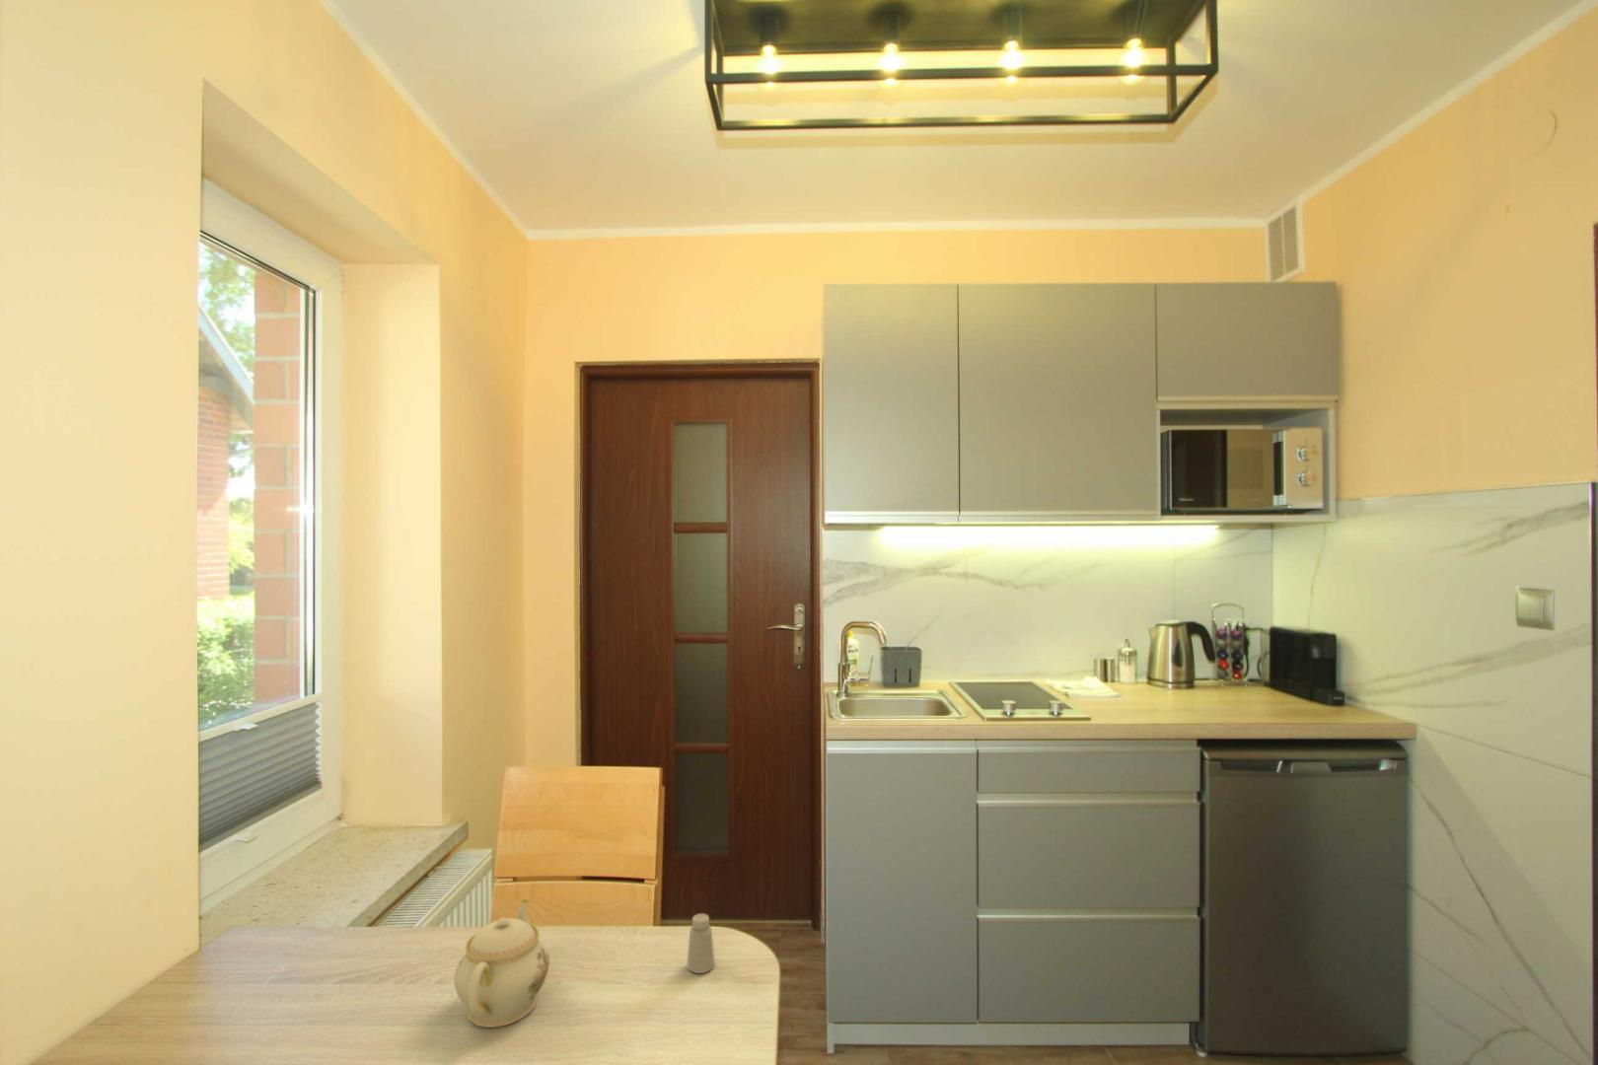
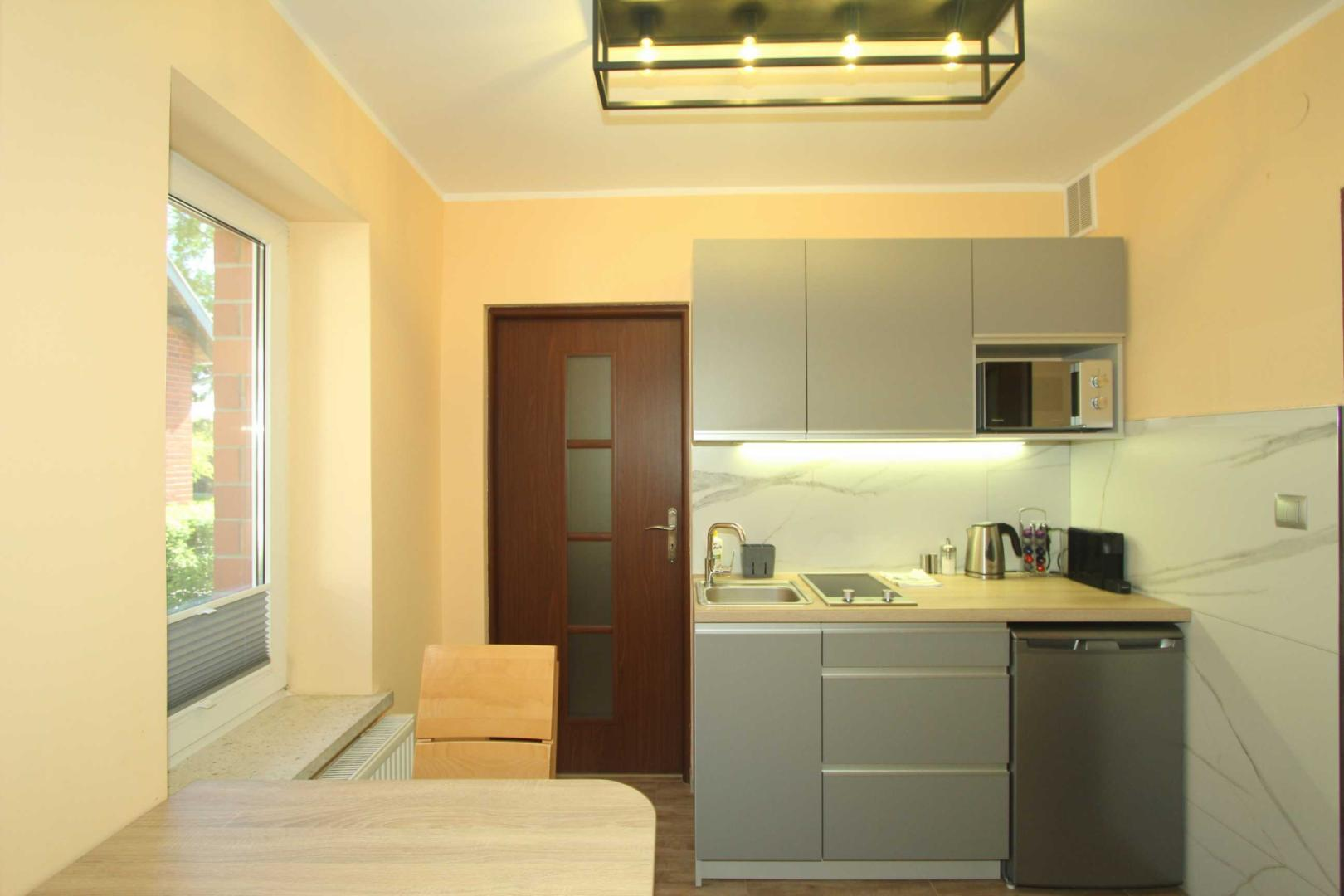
- saltshaker [686,912,715,975]
- teapot [454,899,551,1028]
